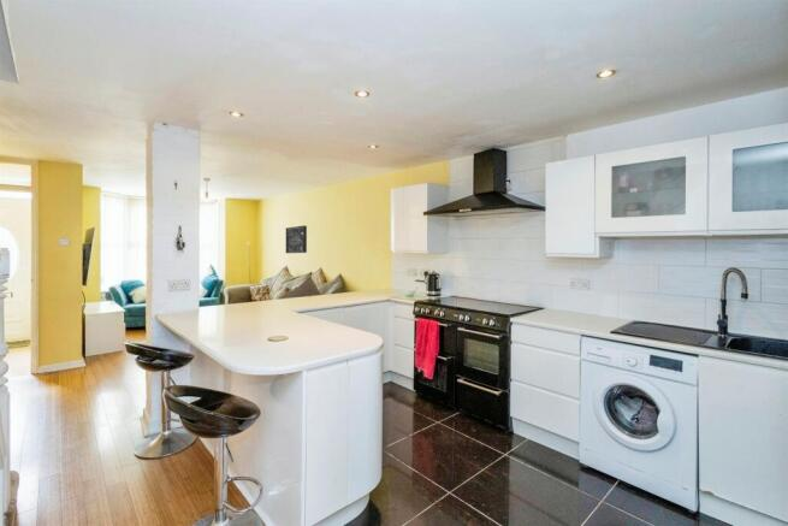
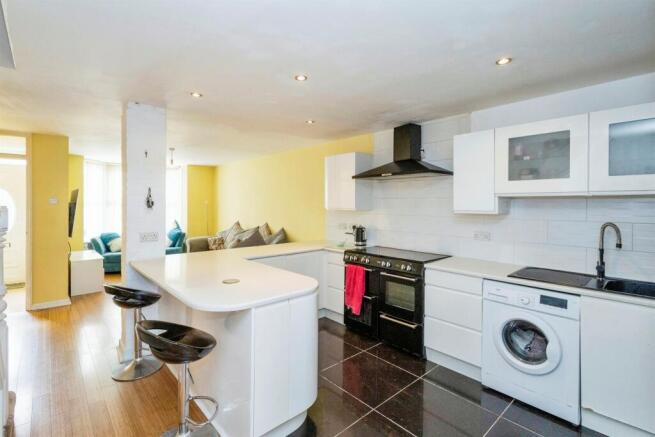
- wall art [285,224,308,254]
